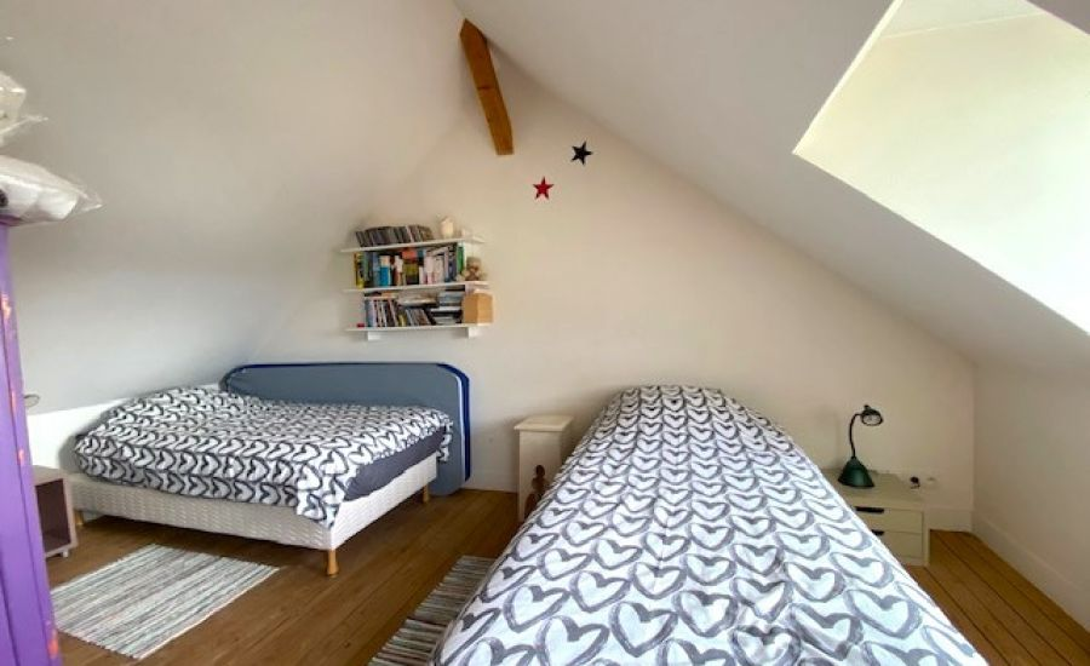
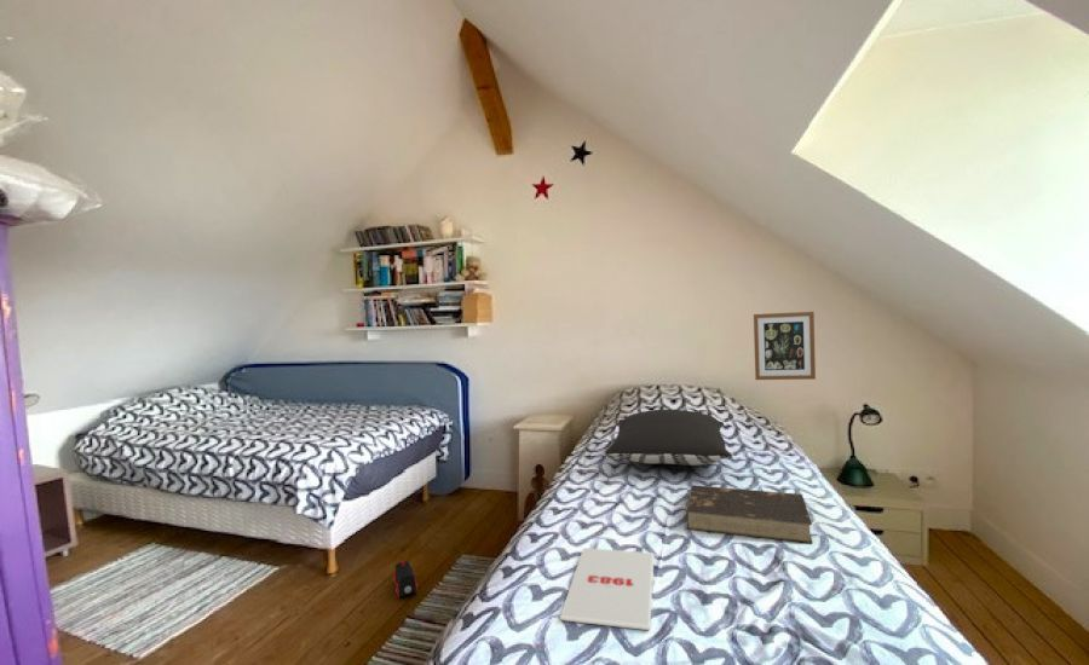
+ book [685,484,813,544]
+ wall art [753,311,817,381]
+ magazine [559,547,656,631]
+ pillow [604,409,733,467]
+ toy train [392,559,419,598]
